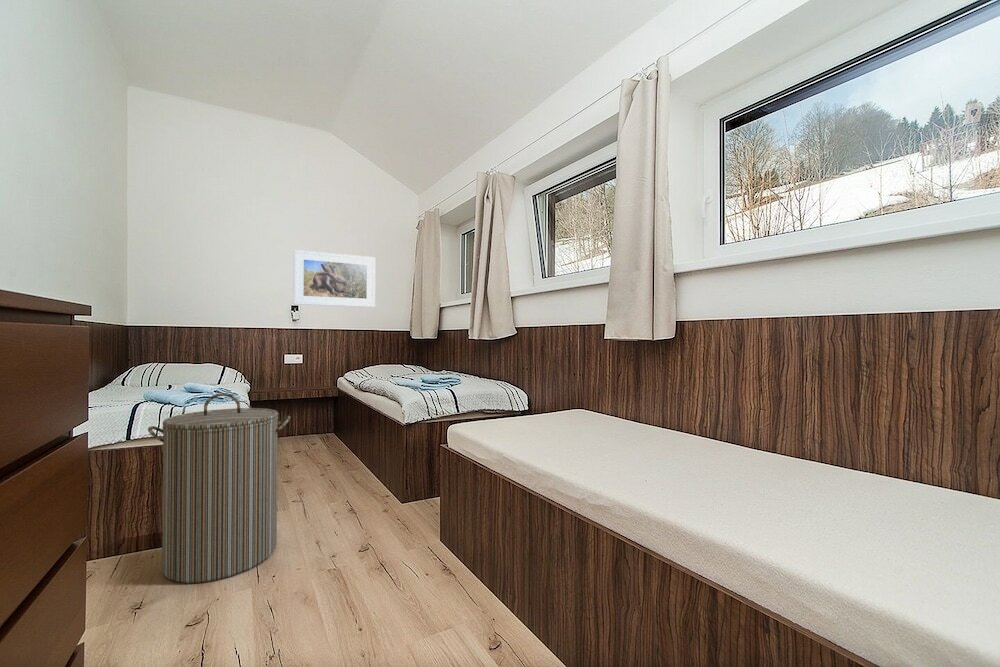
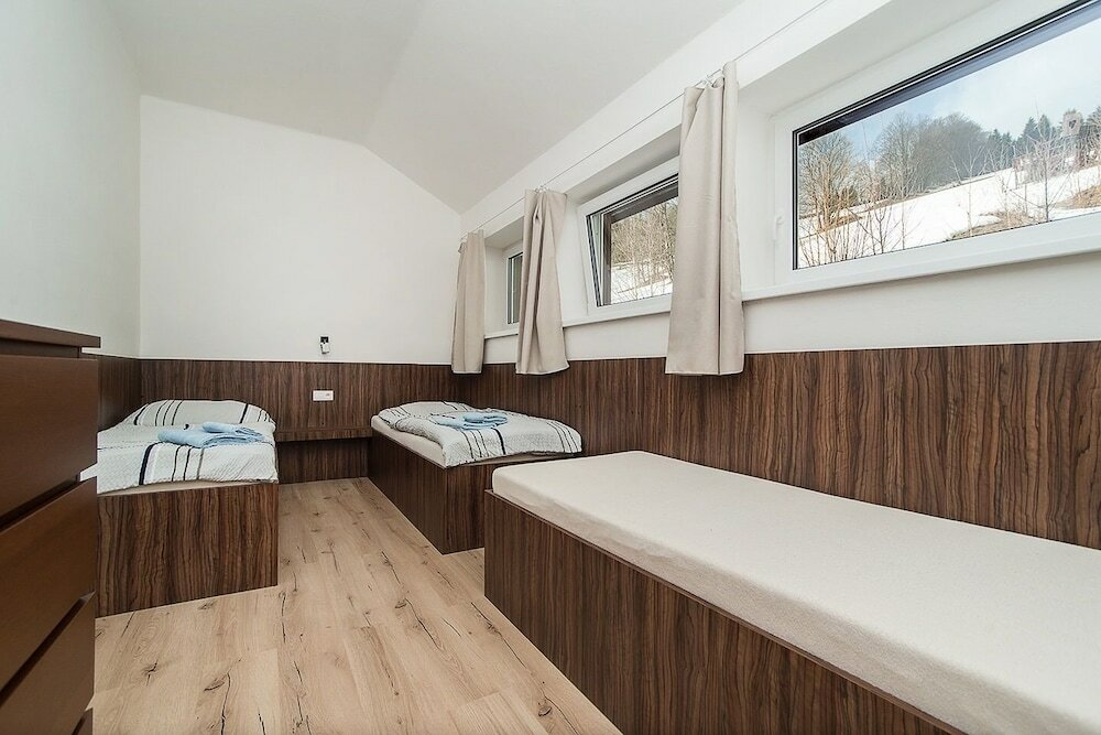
- laundry hamper [147,392,292,584]
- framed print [293,249,376,308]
